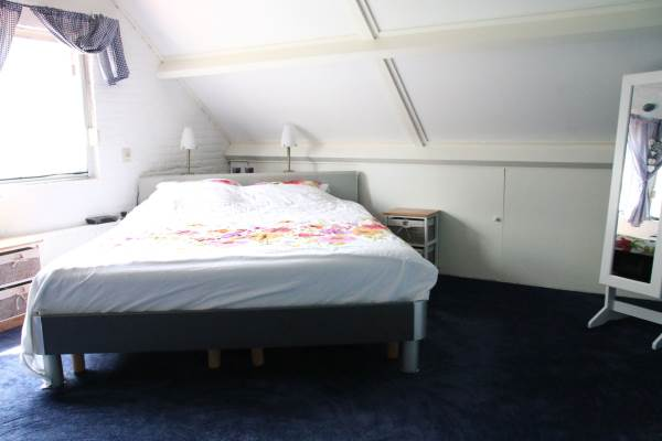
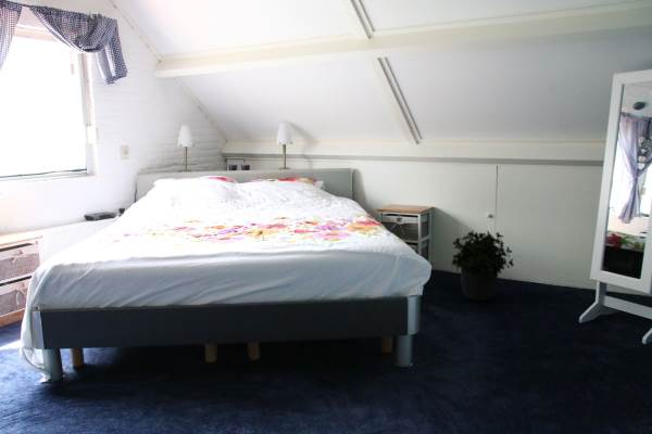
+ potted plant [450,229,515,302]
